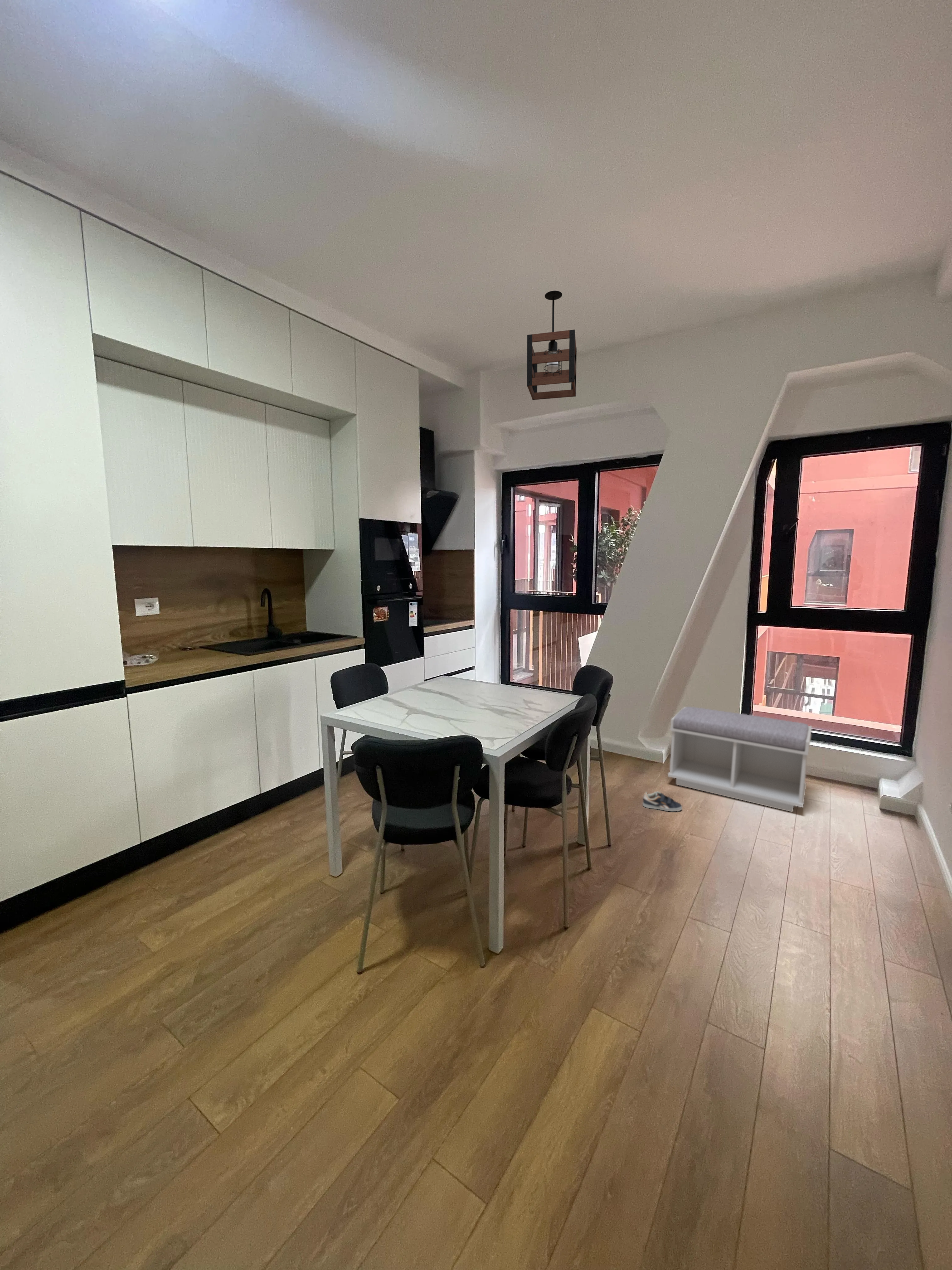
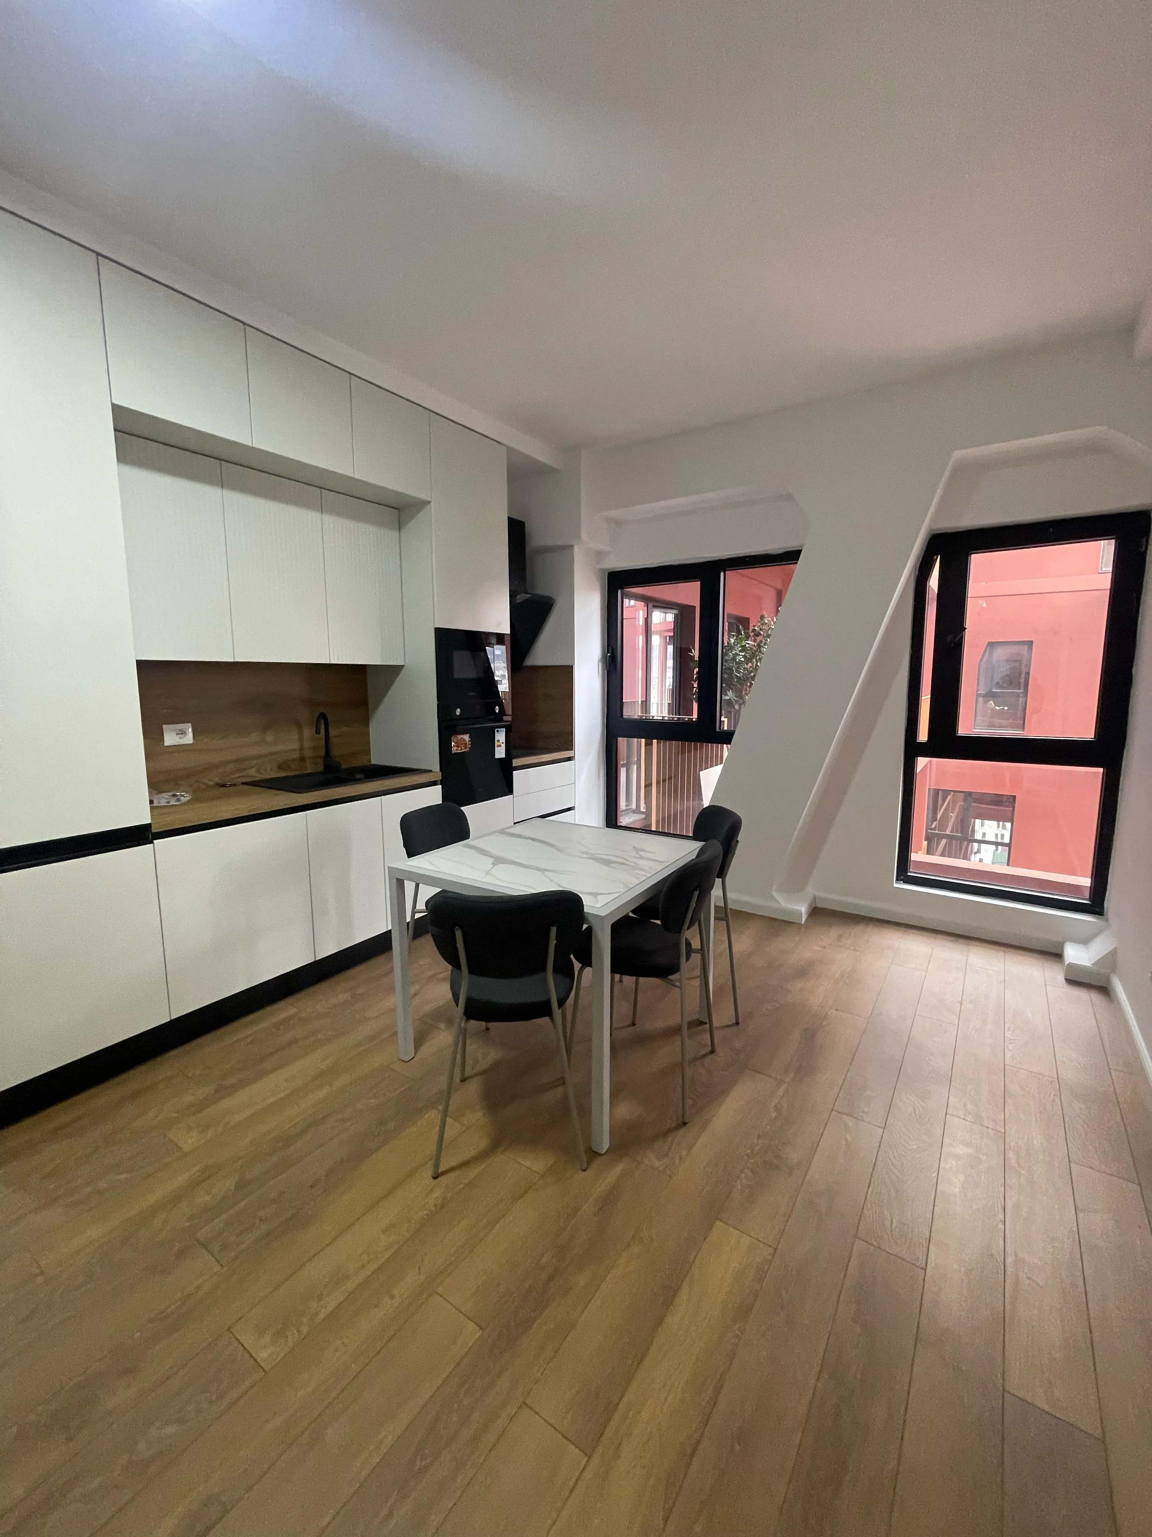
- sneaker [643,791,683,812]
- pendant light [527,290,577,400]
- bench [667,706,812,813]
